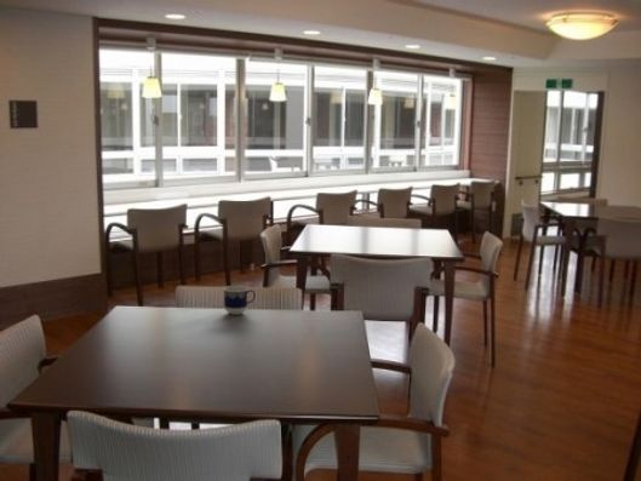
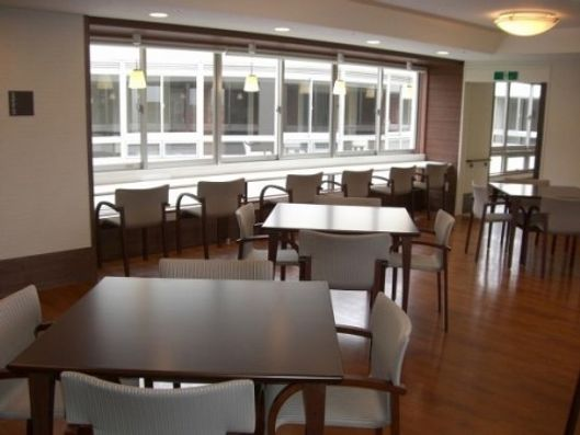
- cup [223,285,257,316]
